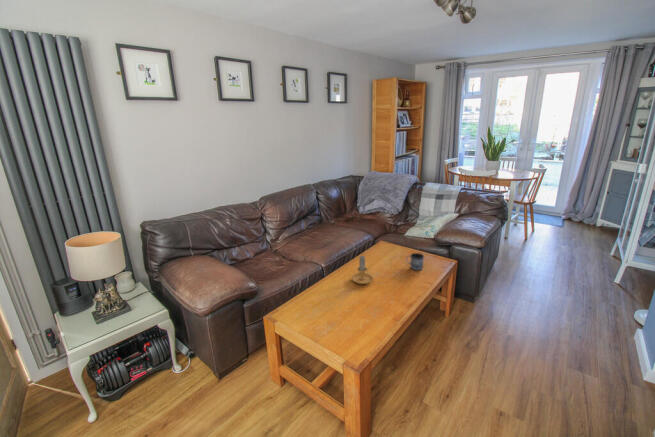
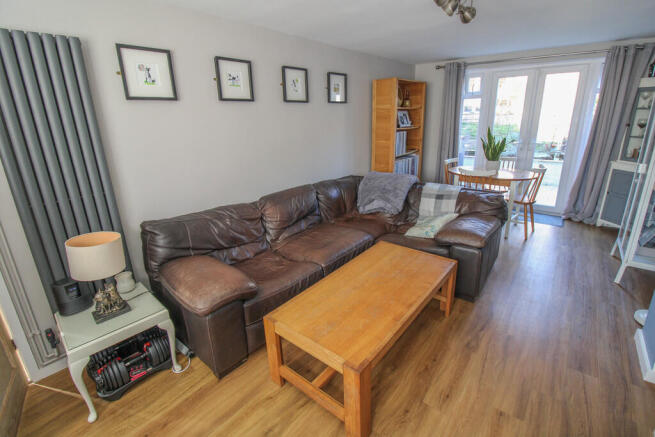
- candle [350,254,374,285]
- mug [405,252,426,271]
